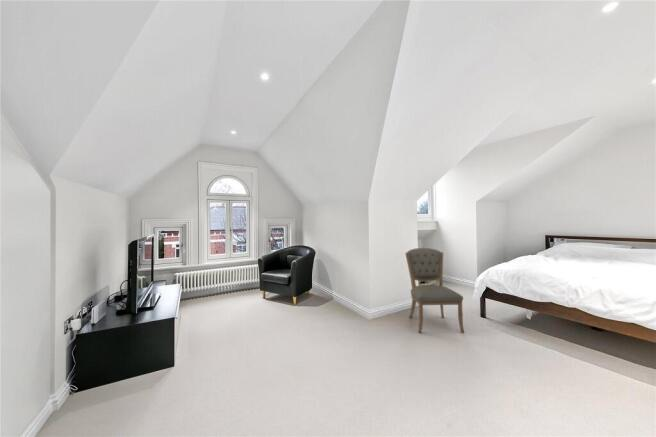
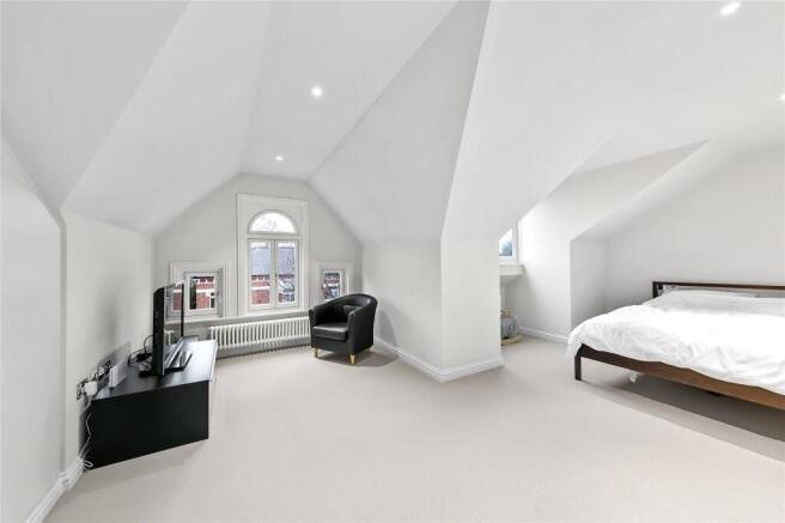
- chair [404,247,465,334]
